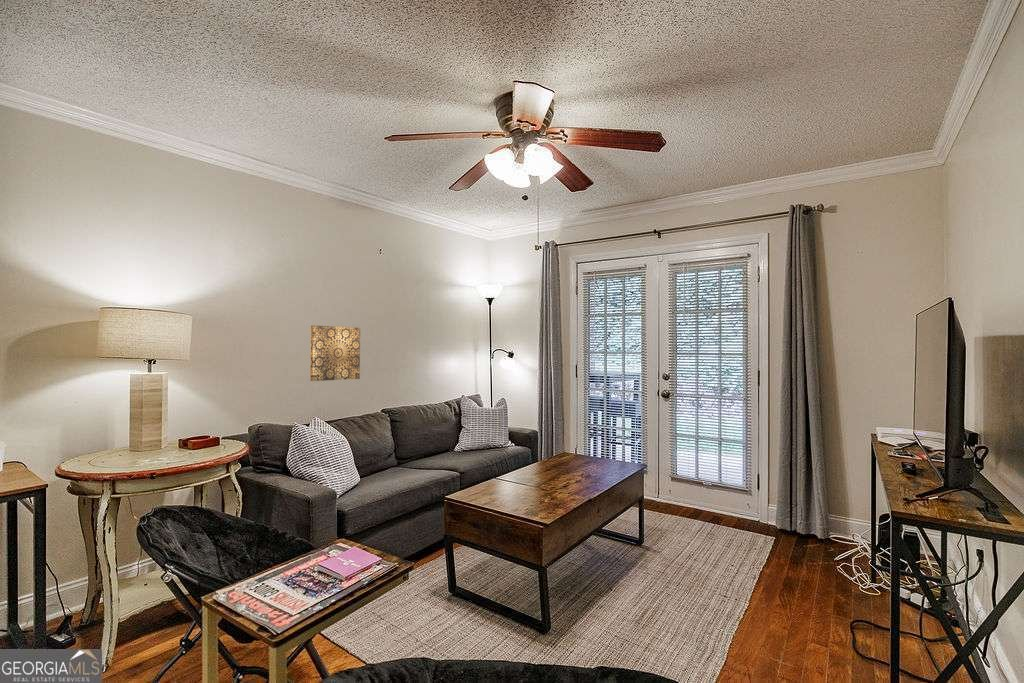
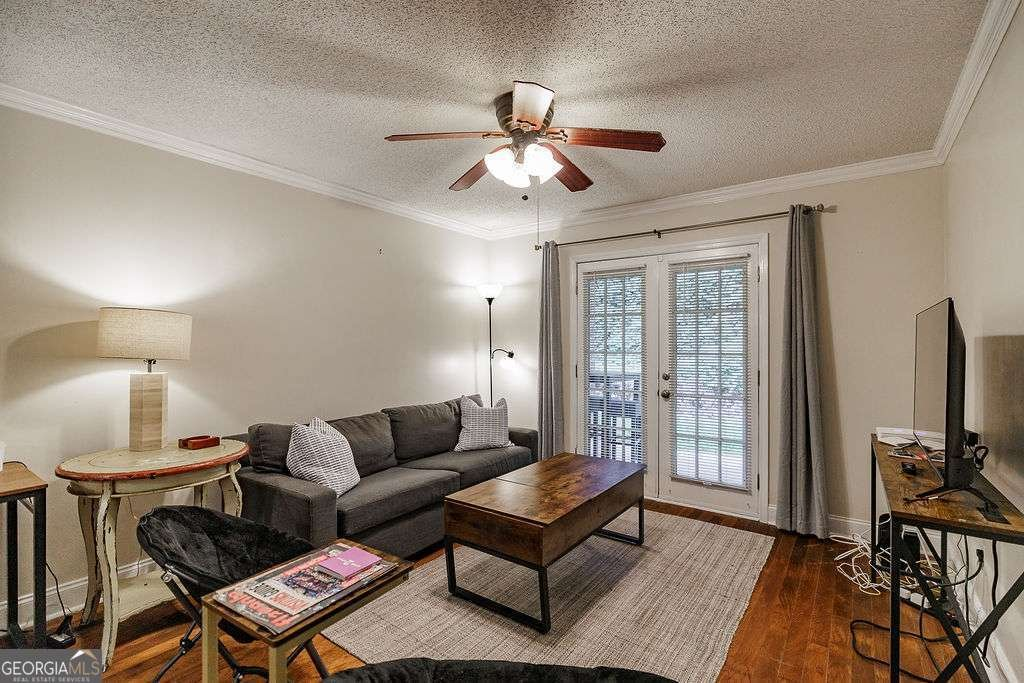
- wall art [309,324,361,382]
